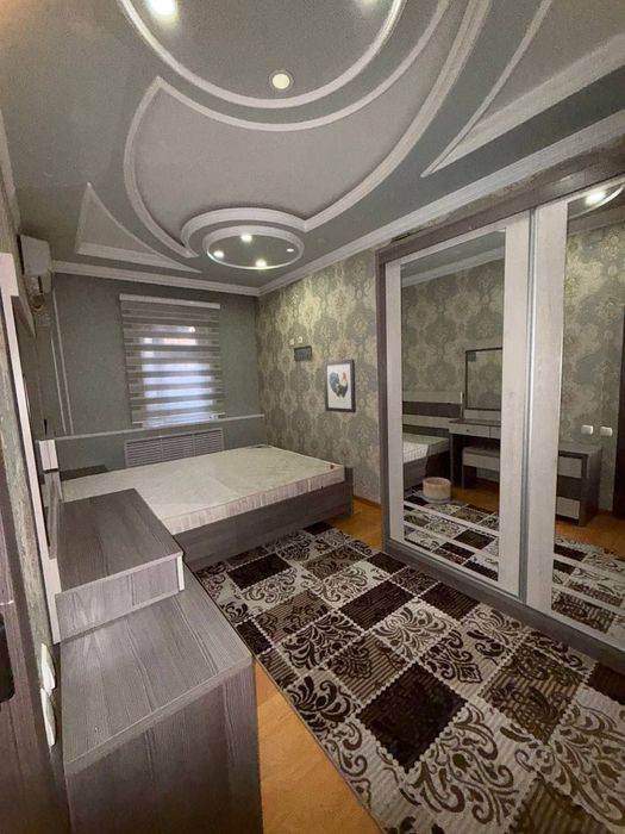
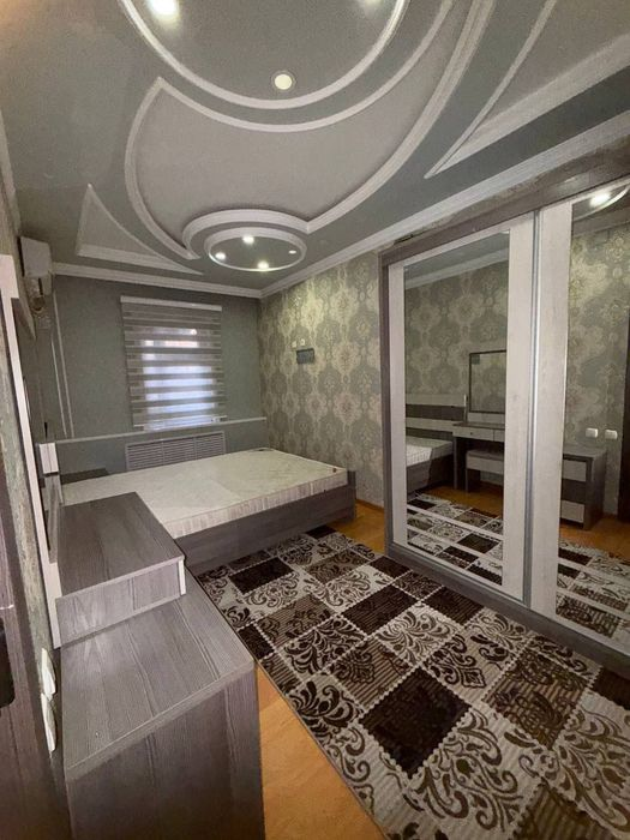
- basket [421,477,452,505]
- wall art [323,359,357,415]
